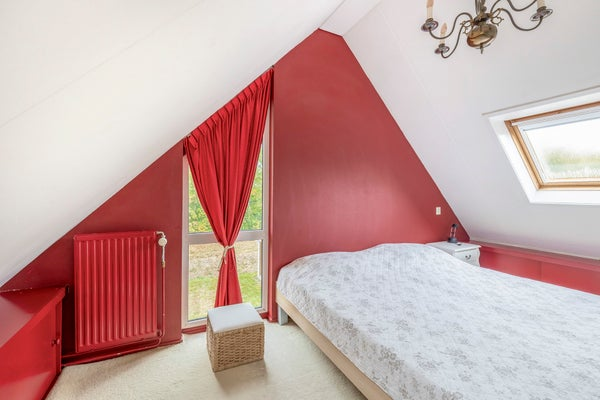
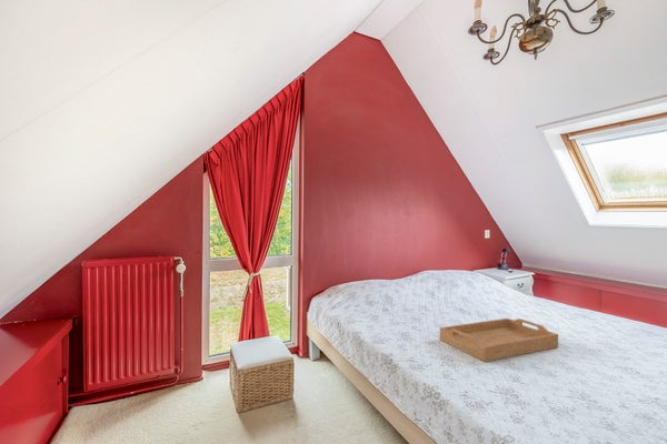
+ serving tray [439,317,559,363]
